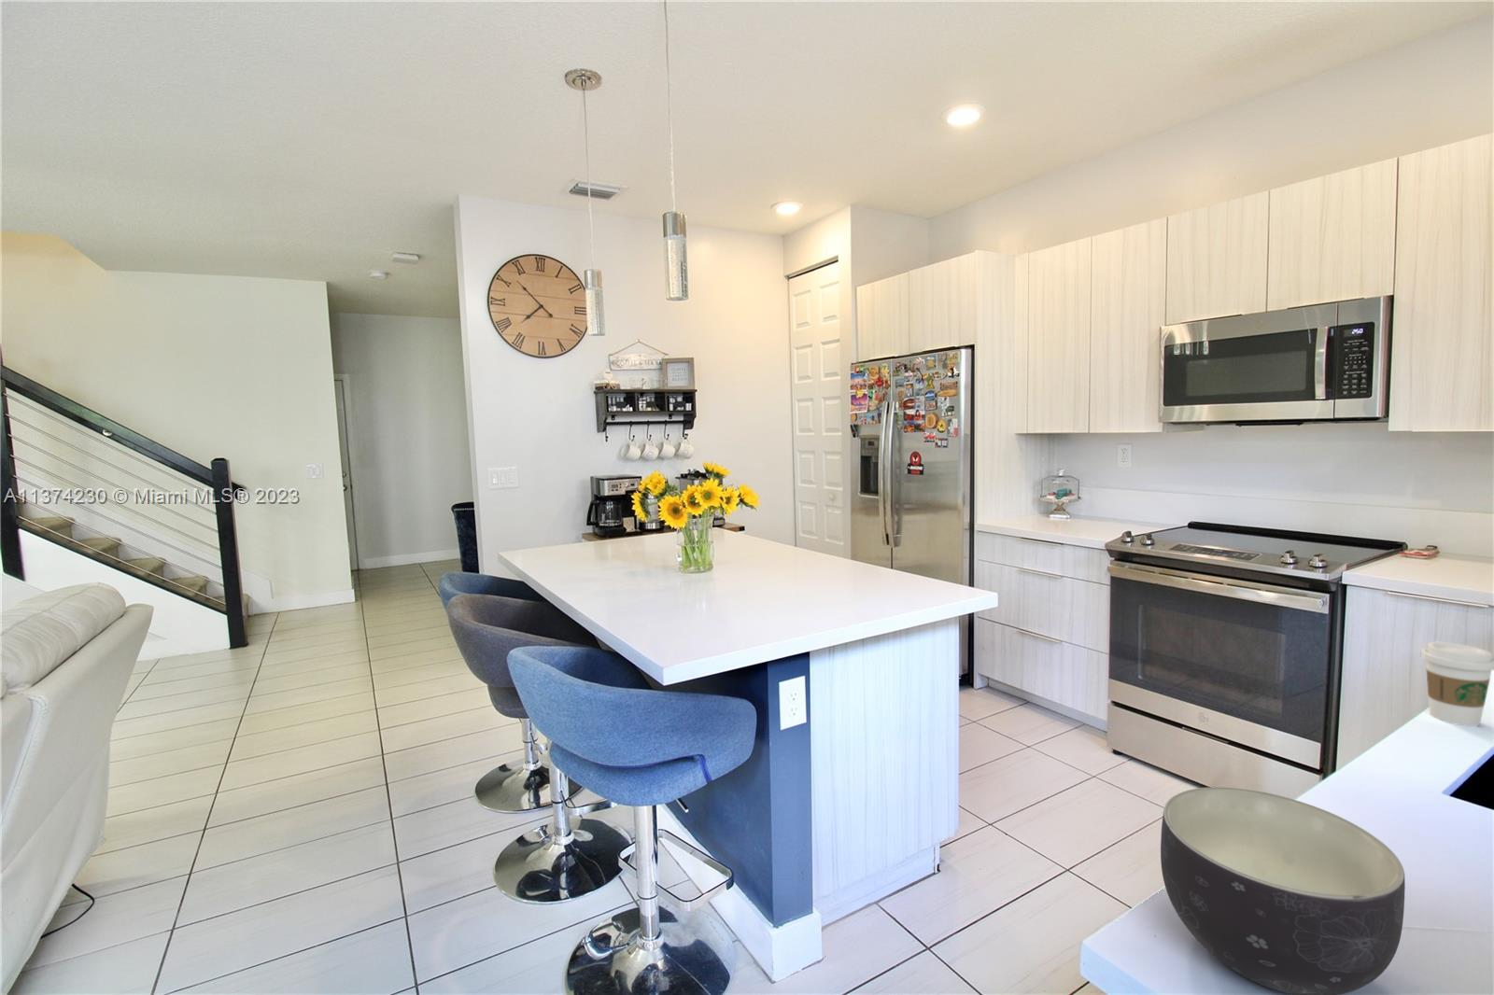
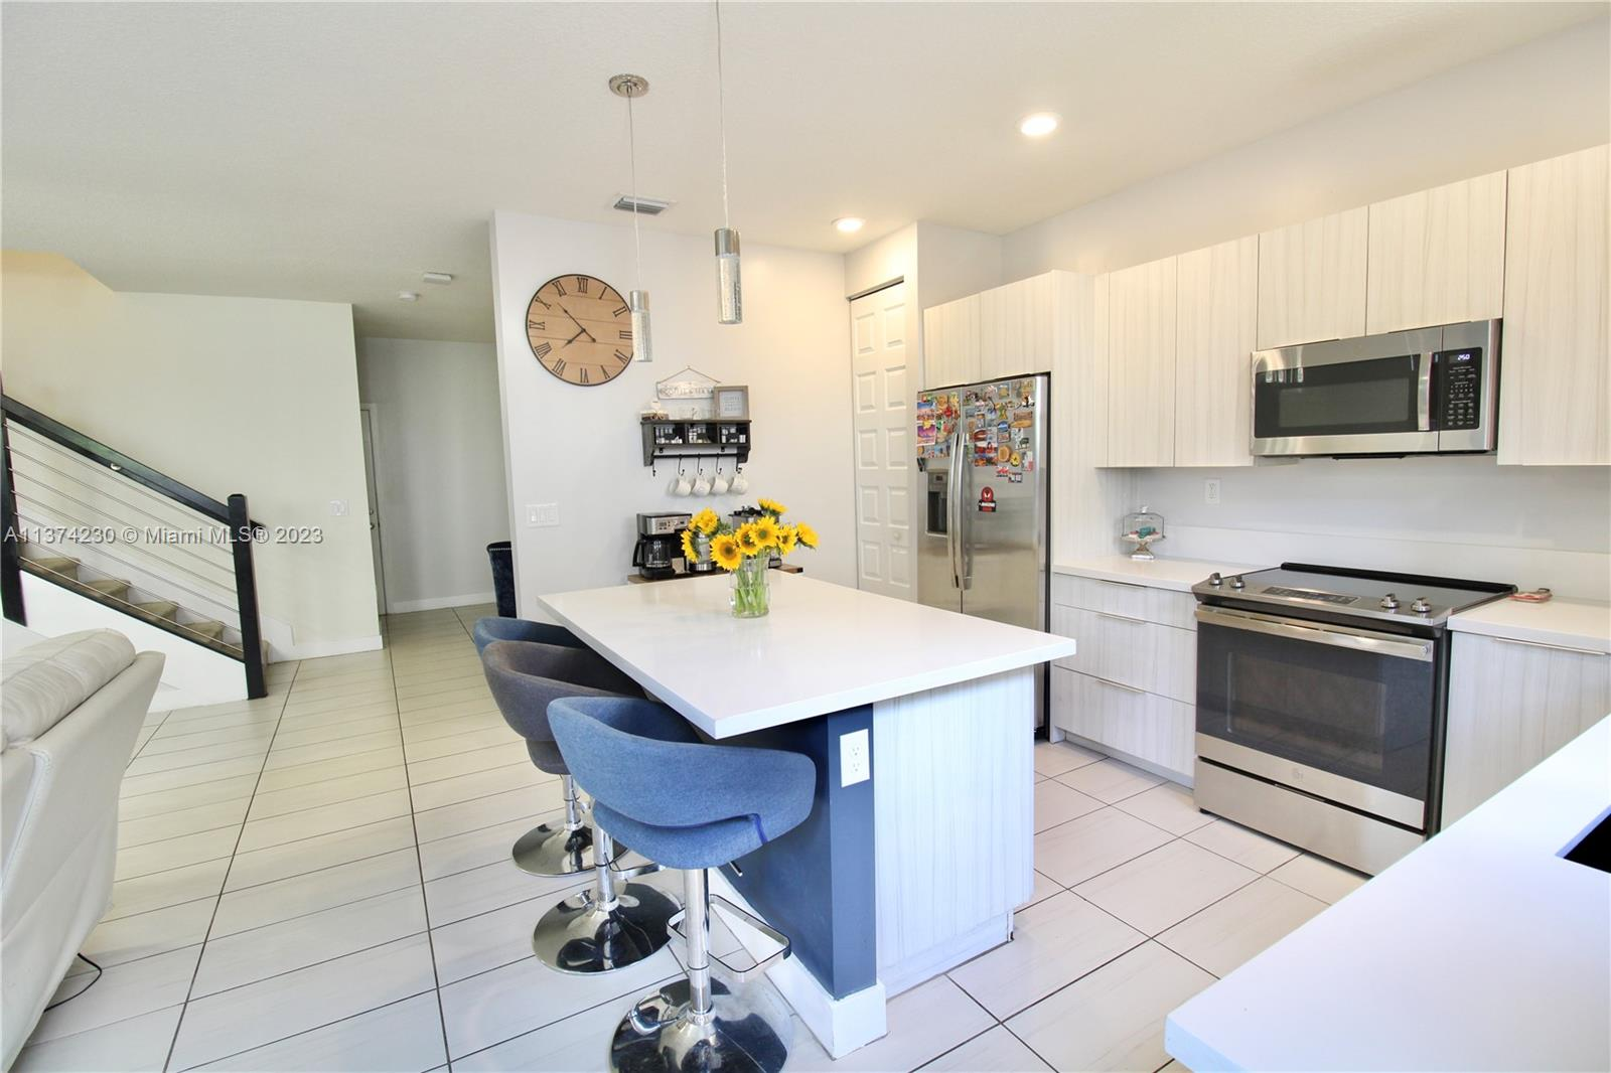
- coffee cup [1420,641,1494,727]
- bowl [1160,786,1406,995]
